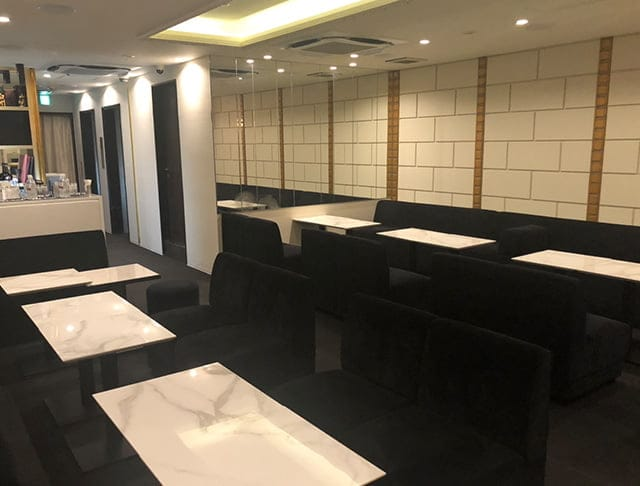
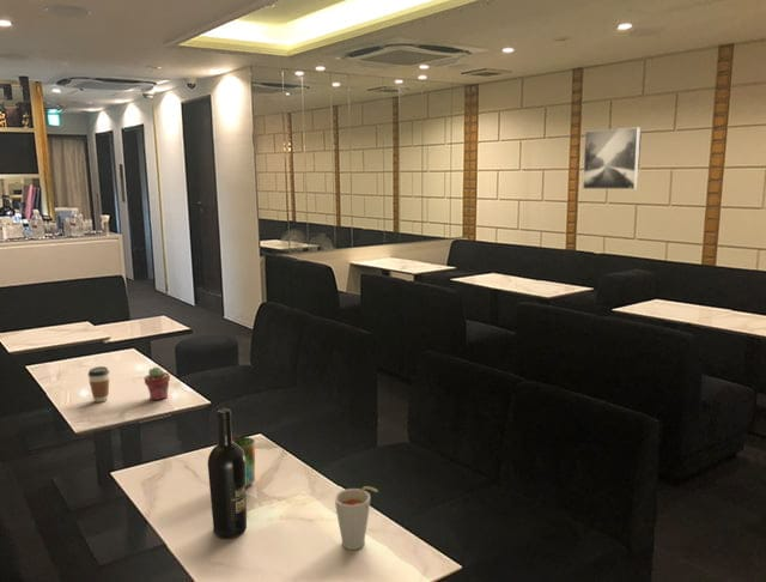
+ wine bottle [207,407,248,540]
+ cup [334,485,379,551]
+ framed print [582,127,642,190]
+ potted succulent [142,366,171,401]
+ coffee cup [87,365,110,404]
+ cup [232,436,256,489]
